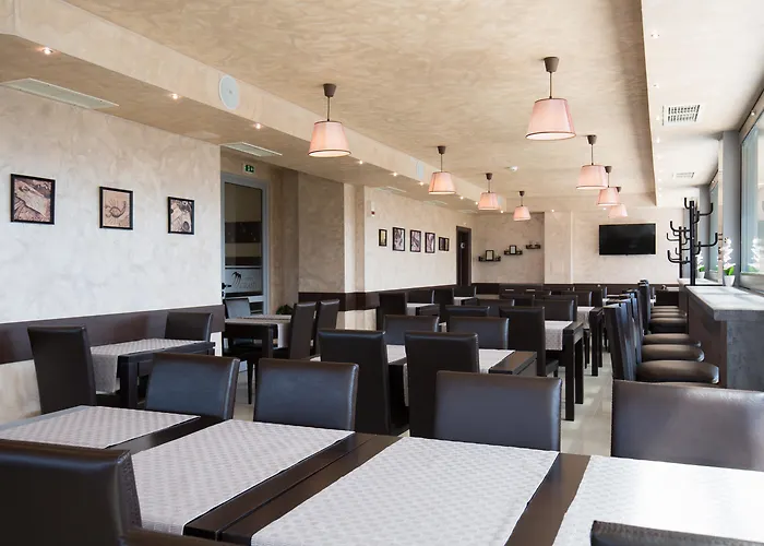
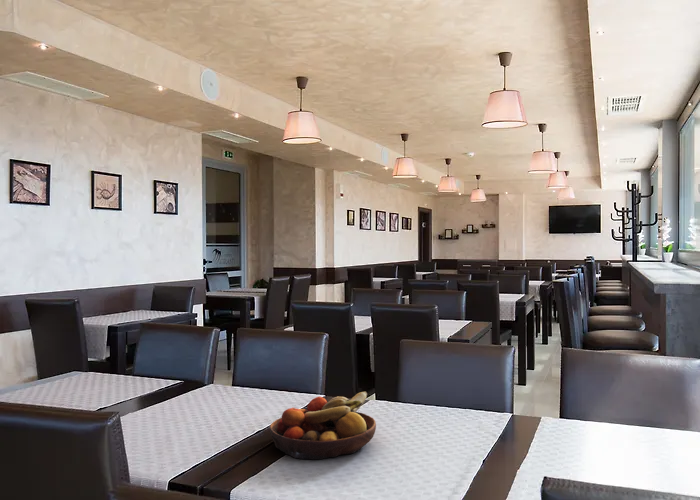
+ fruit bowl [268,391,377,460]
